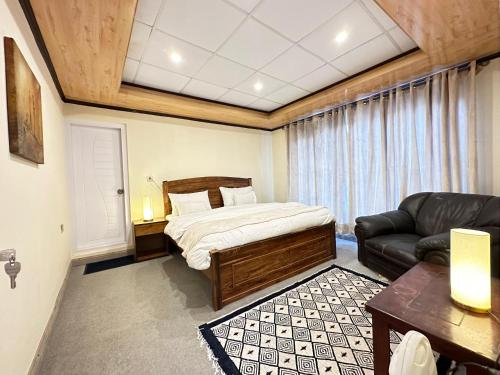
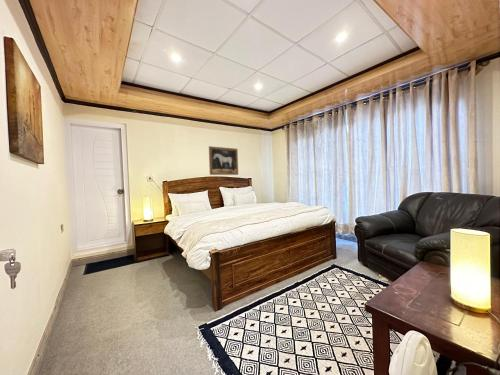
+ wall art [208,145,239,176]
